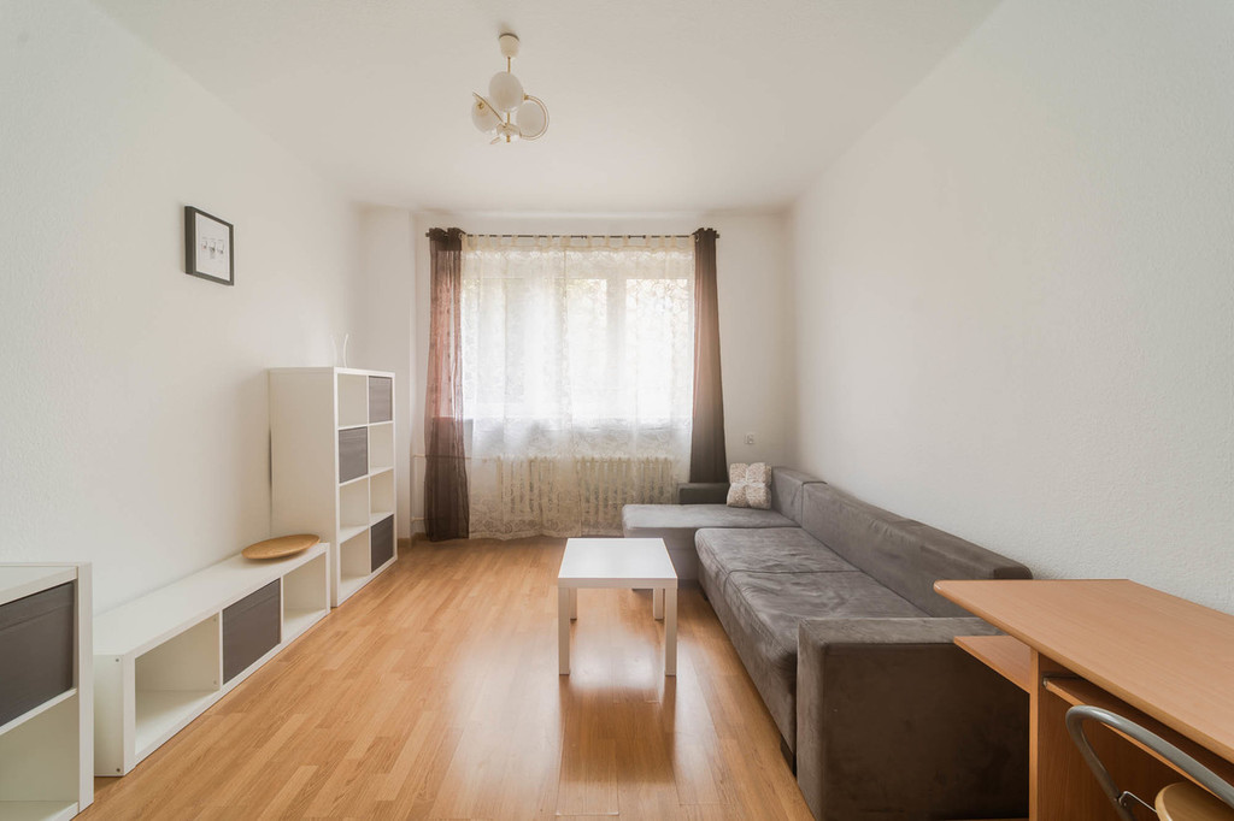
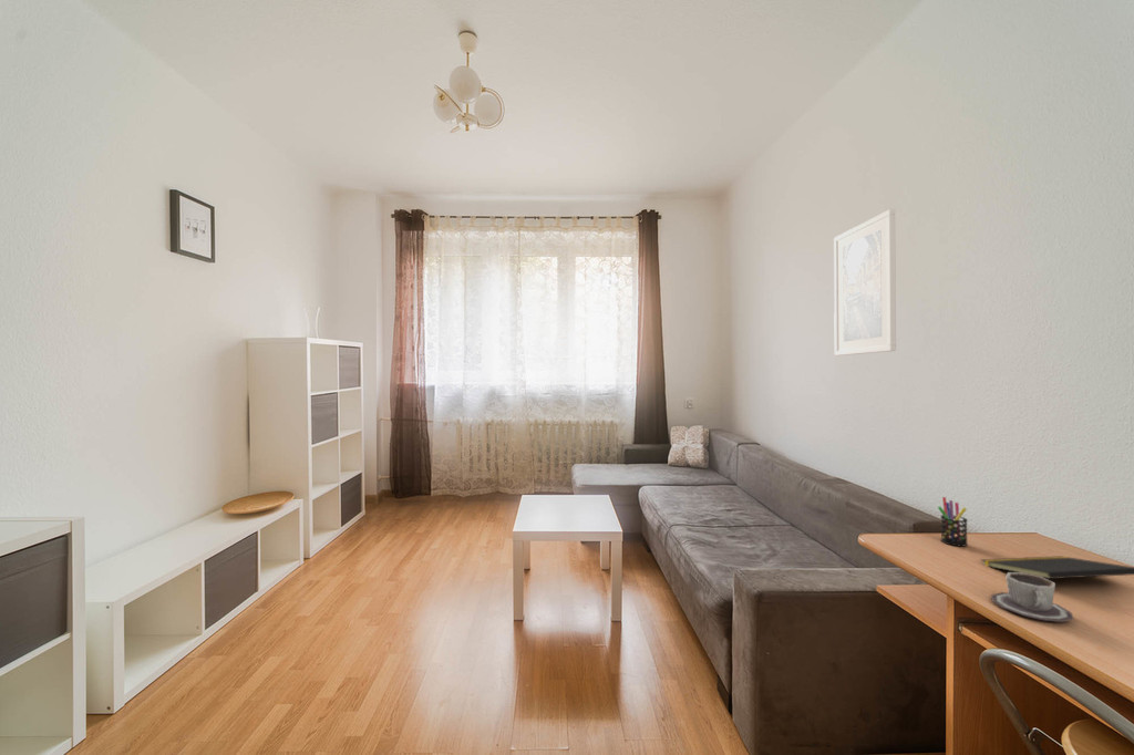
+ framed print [833,208,897,356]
+ pen holder [937,496,969,547]
+ cup [990,571,1074,623]
+ notepad [979,555,1134,580]
